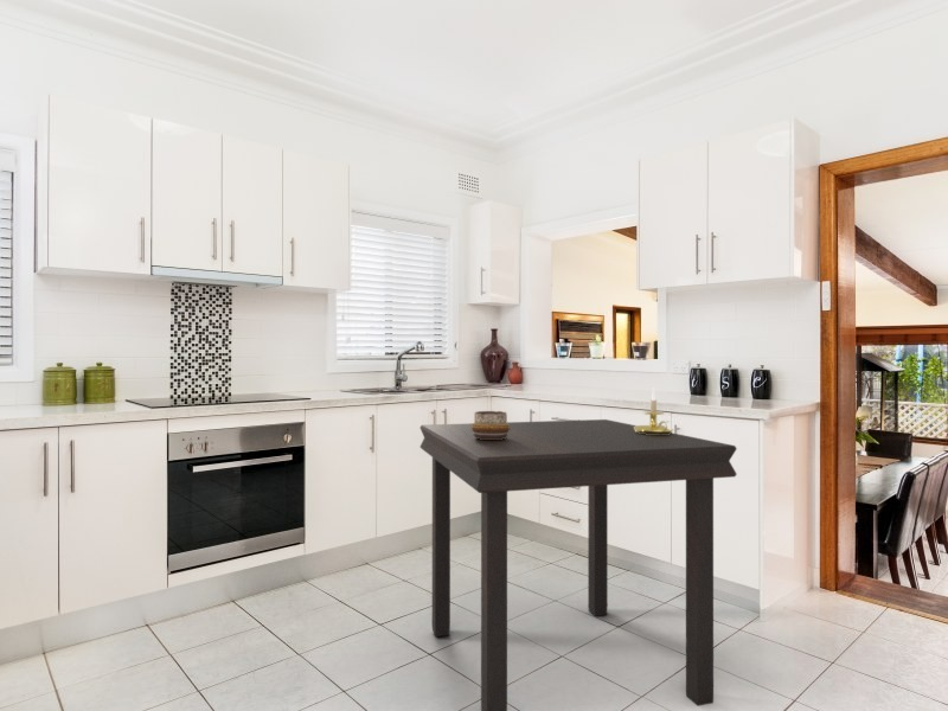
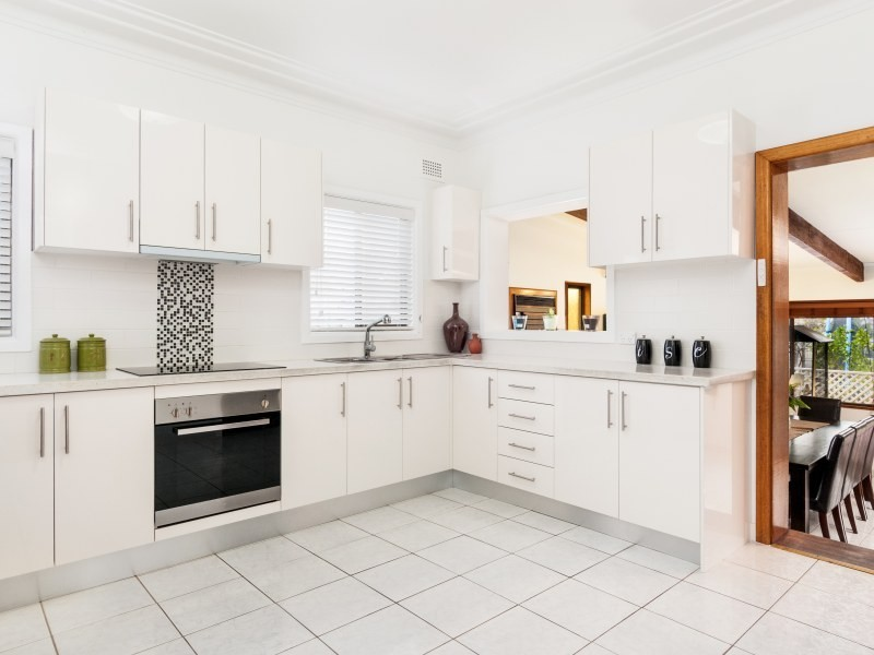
- dining table [419,418,738,711]
- candle holder [634,387,675,435]
- decorative bowl [472,410,510,440]
